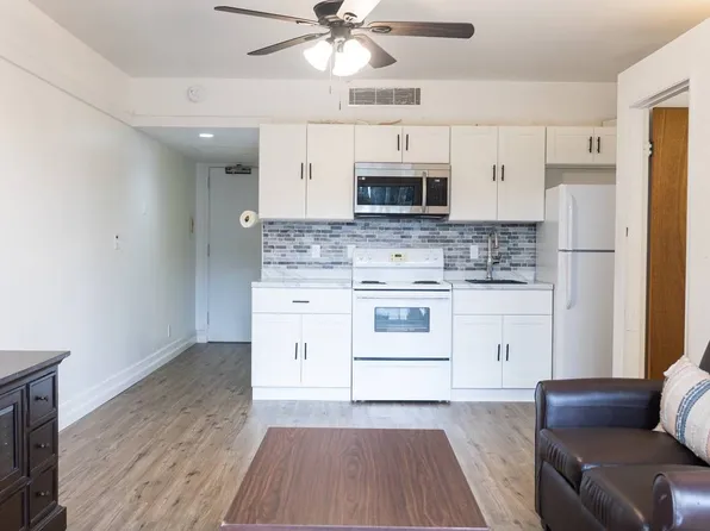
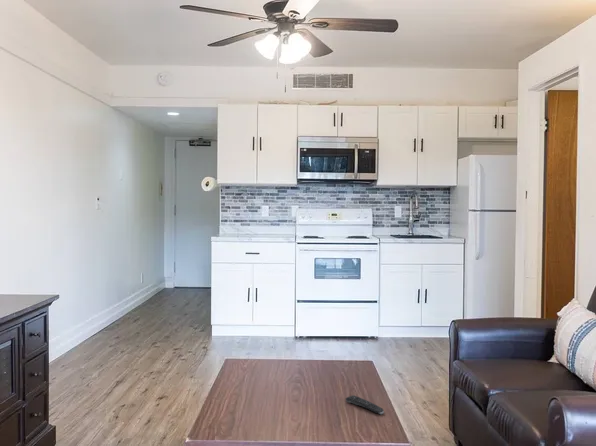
+ remote control [345,394,385,415]
